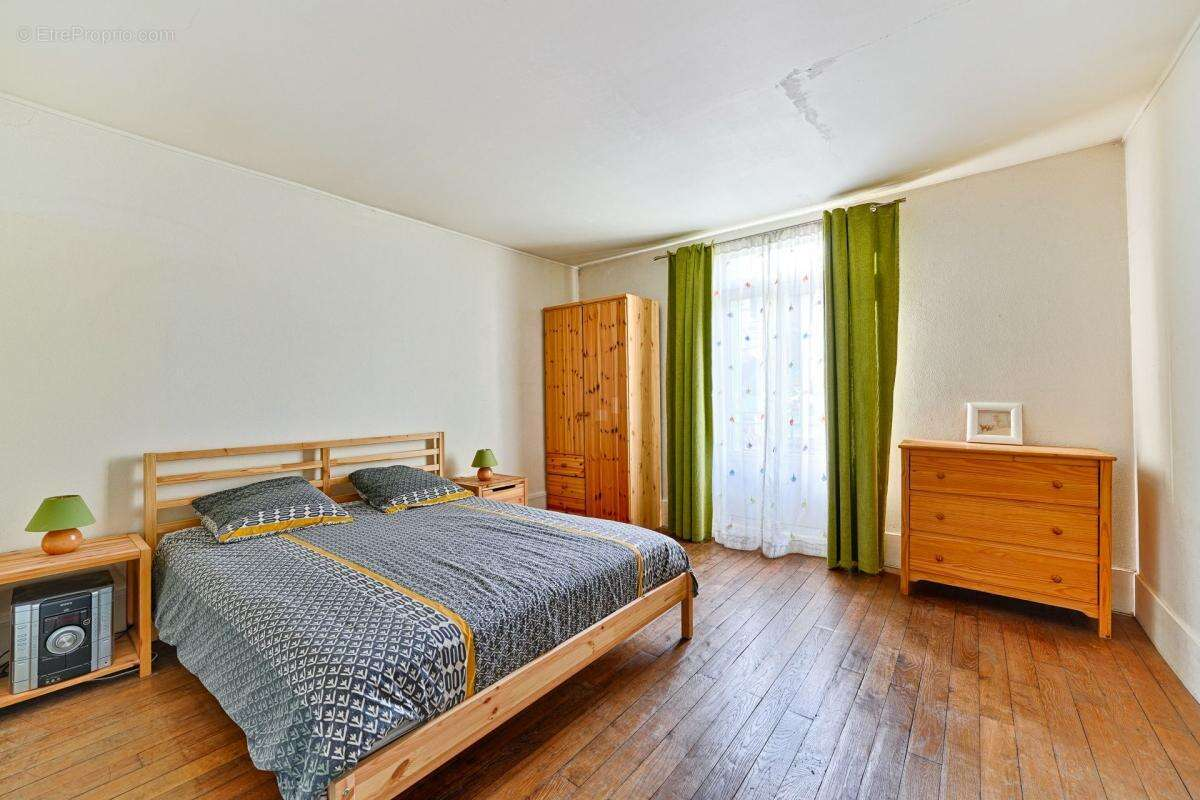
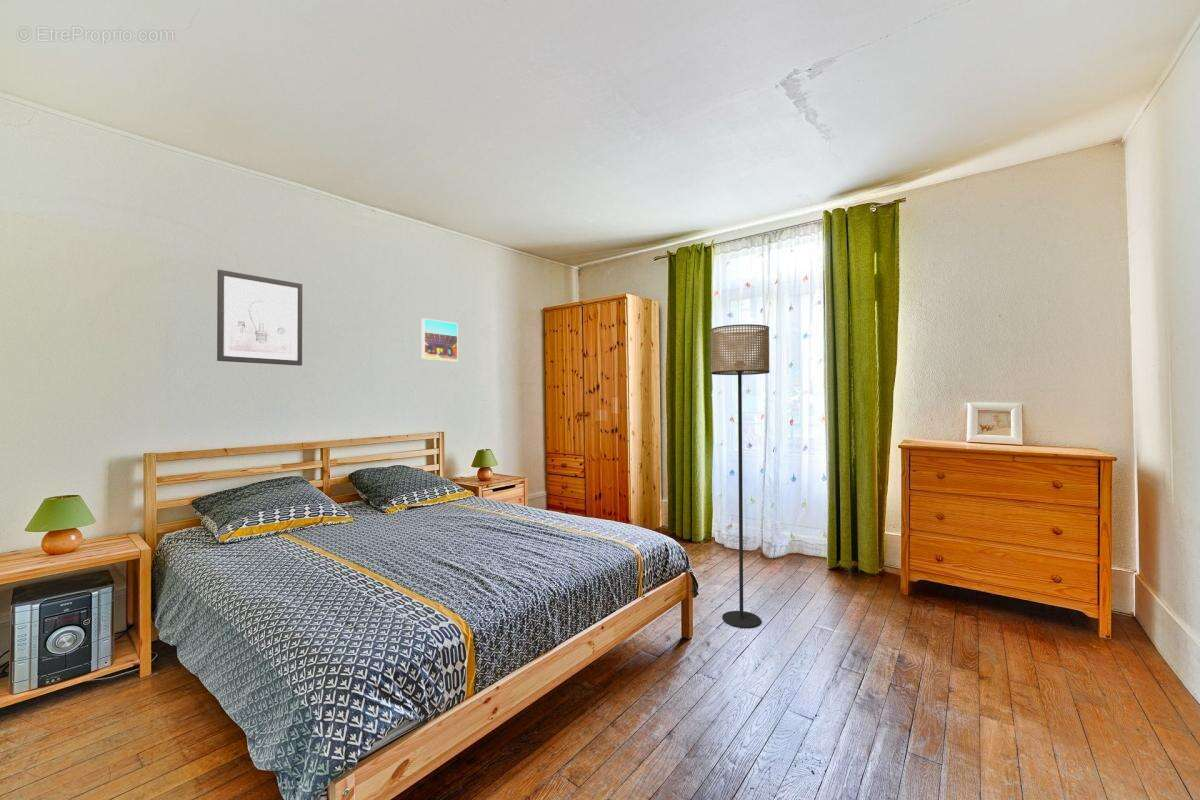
+ floor lamp [710,323,771,629]
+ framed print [421,317,459,363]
+ wall art [216,269,303,367]
